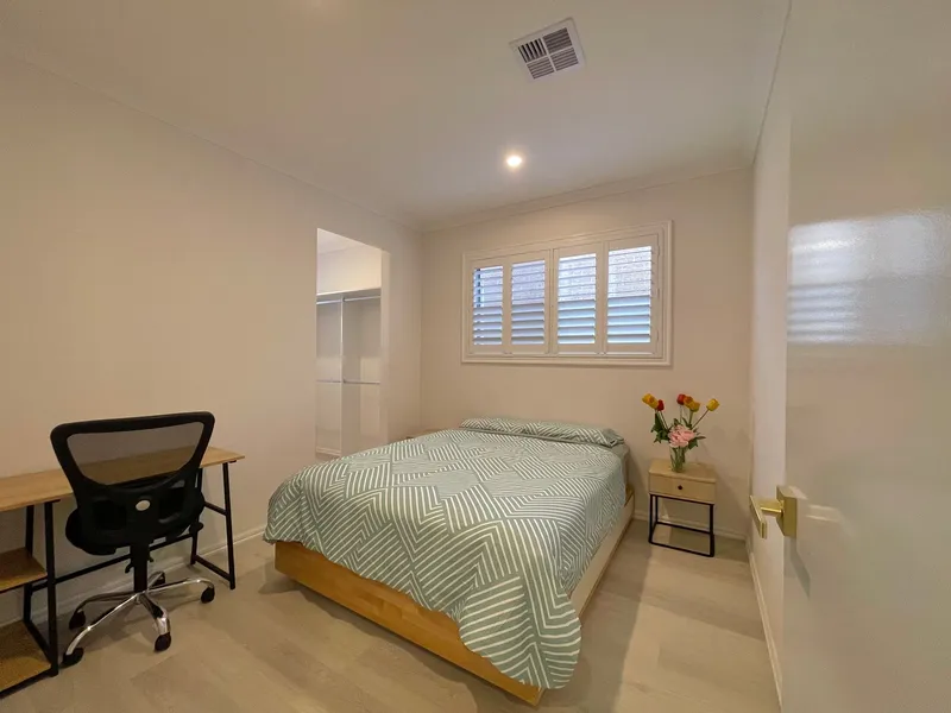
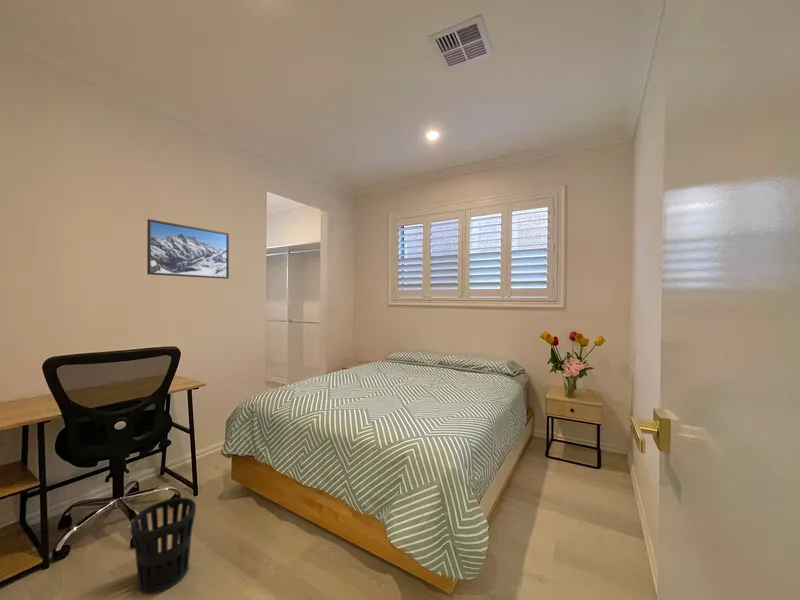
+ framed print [146,218,230,280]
+ wastebasket [130,497,197,595]
